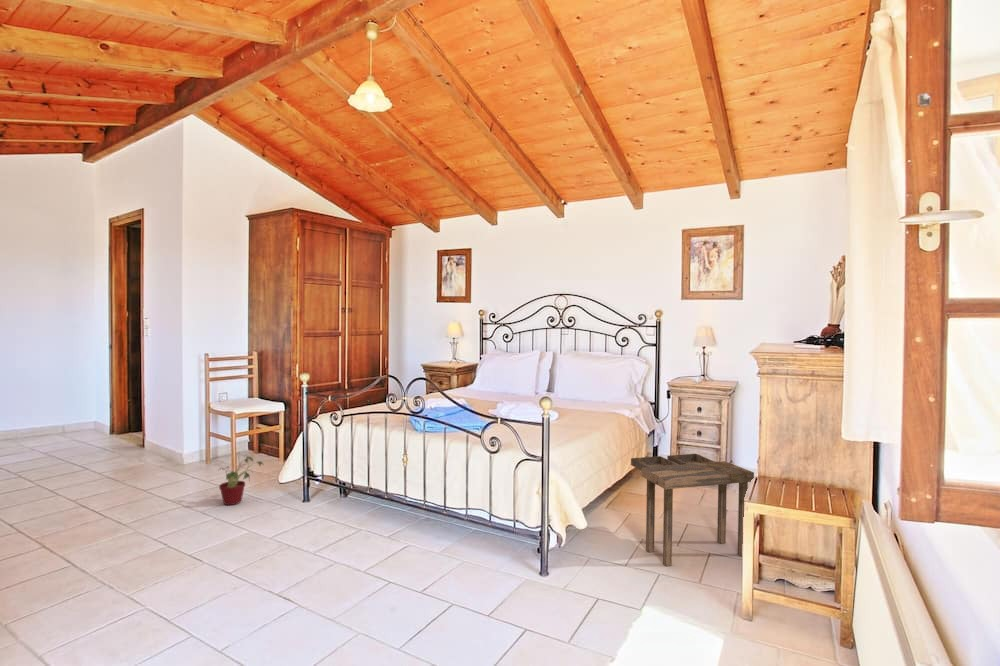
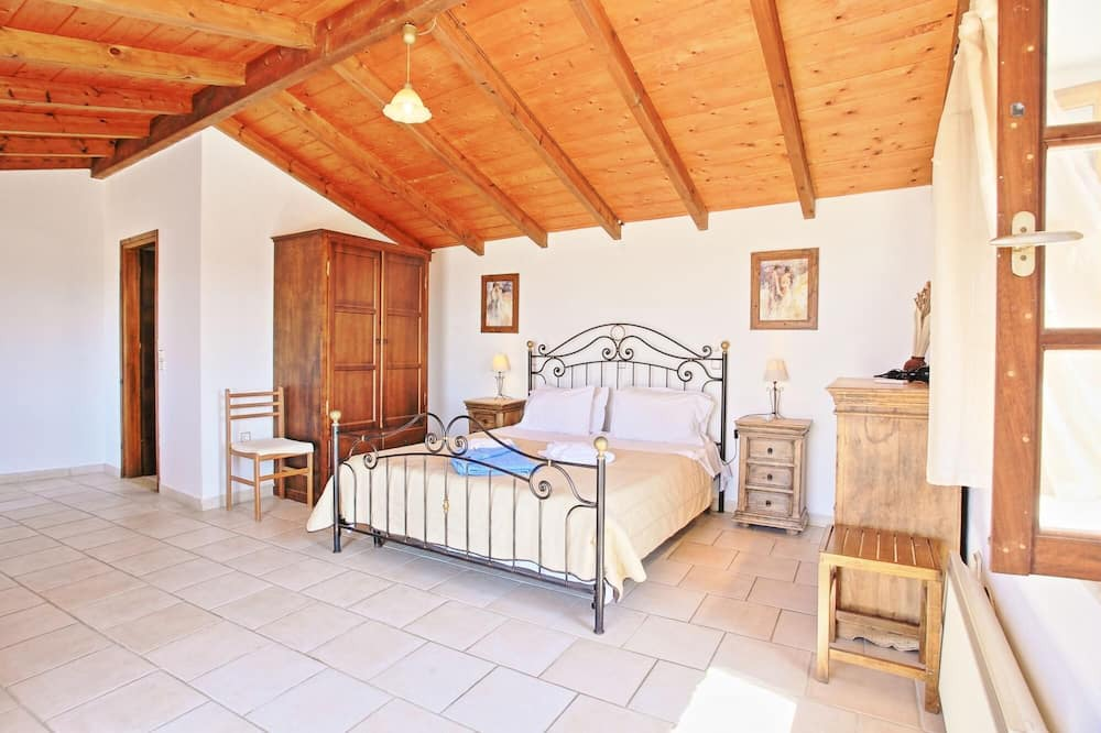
- side table [630,453,755,567]
- potted plant [217,452,265,506]
